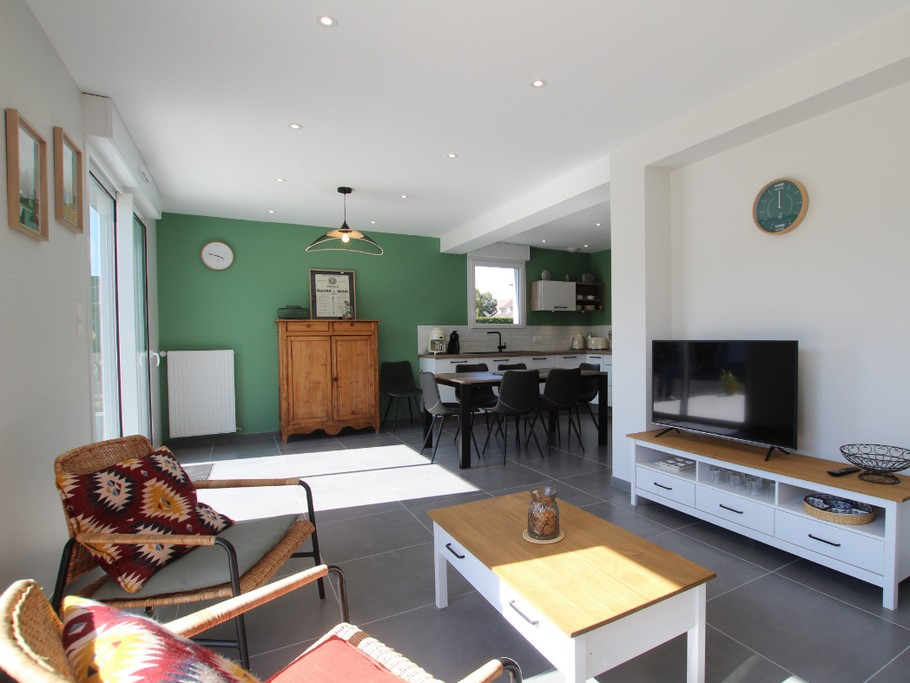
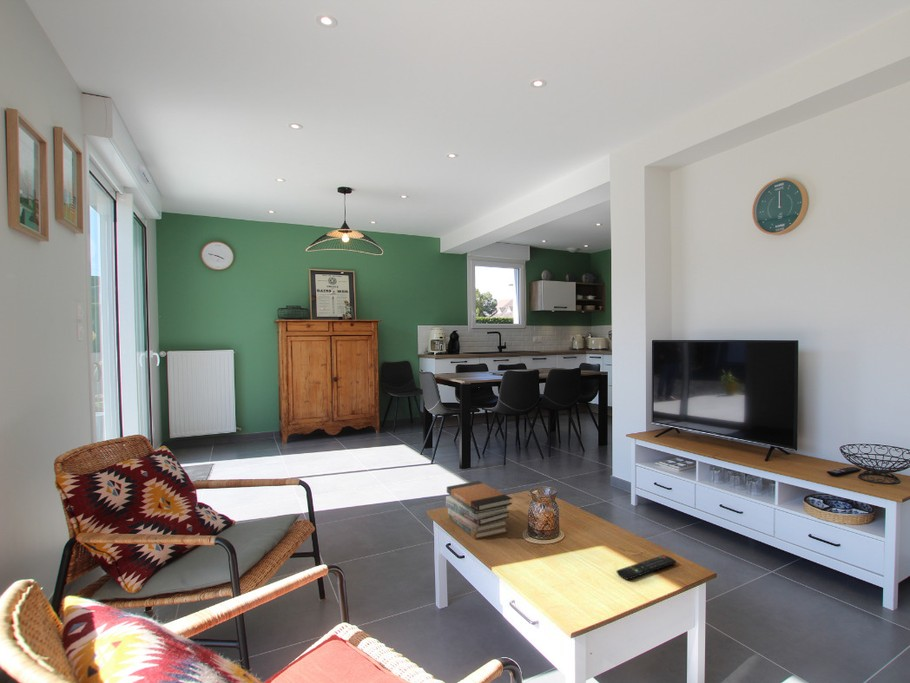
+ remote control [616,554,677,581]
+ book stack [445,480,513,540]
